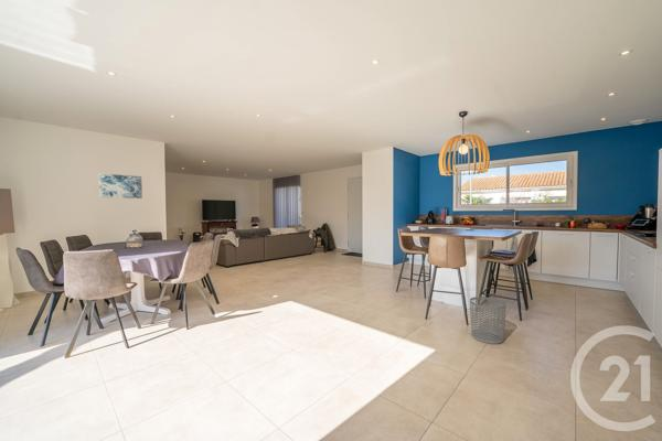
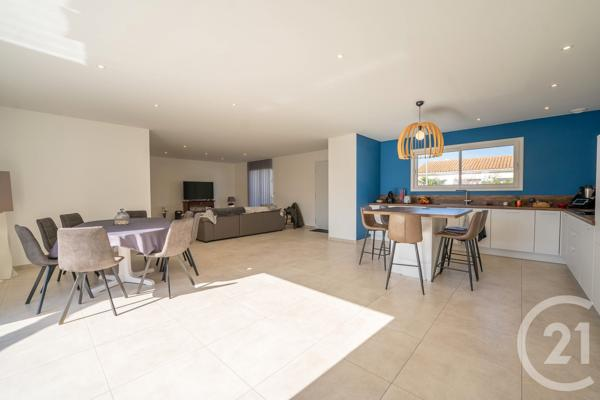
- wall art [98,172,143,200]
- waste bin [469,295,508,345]
